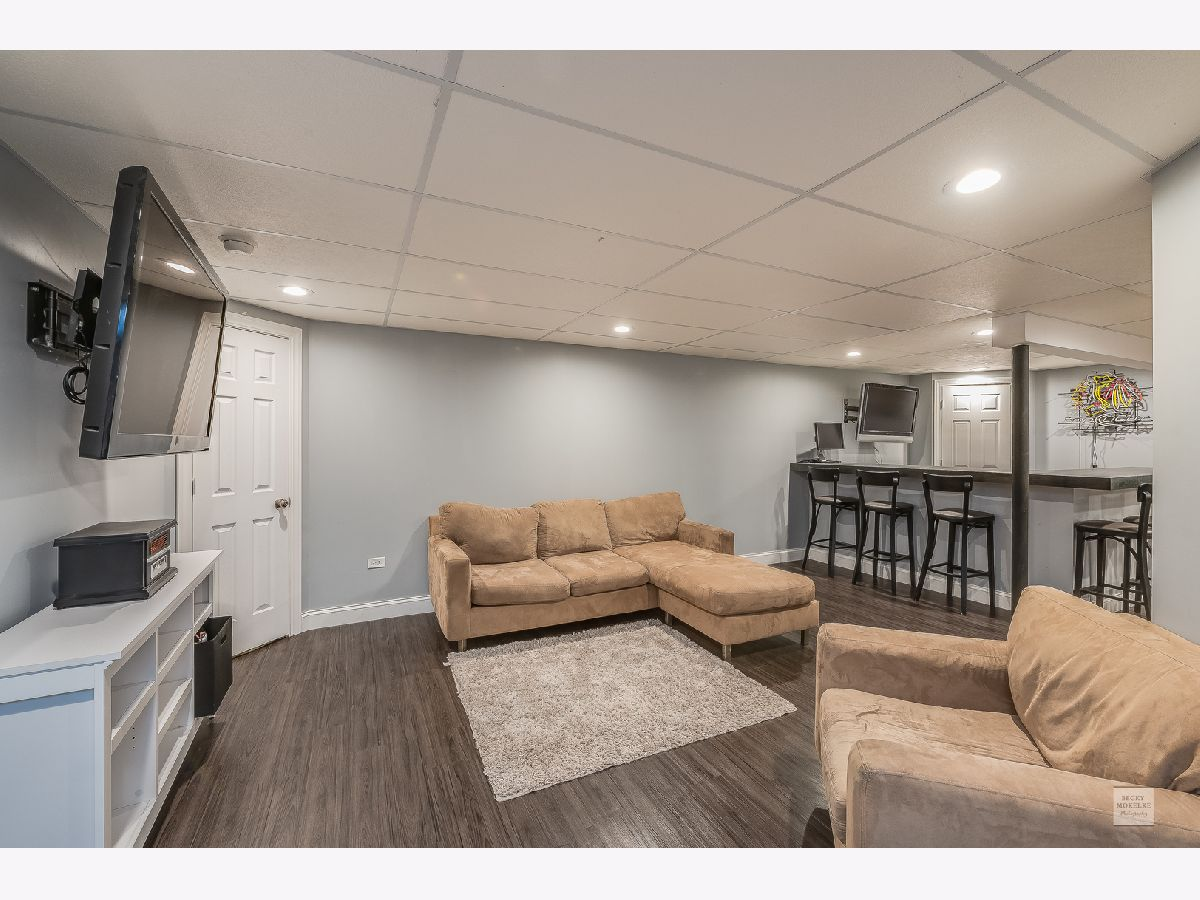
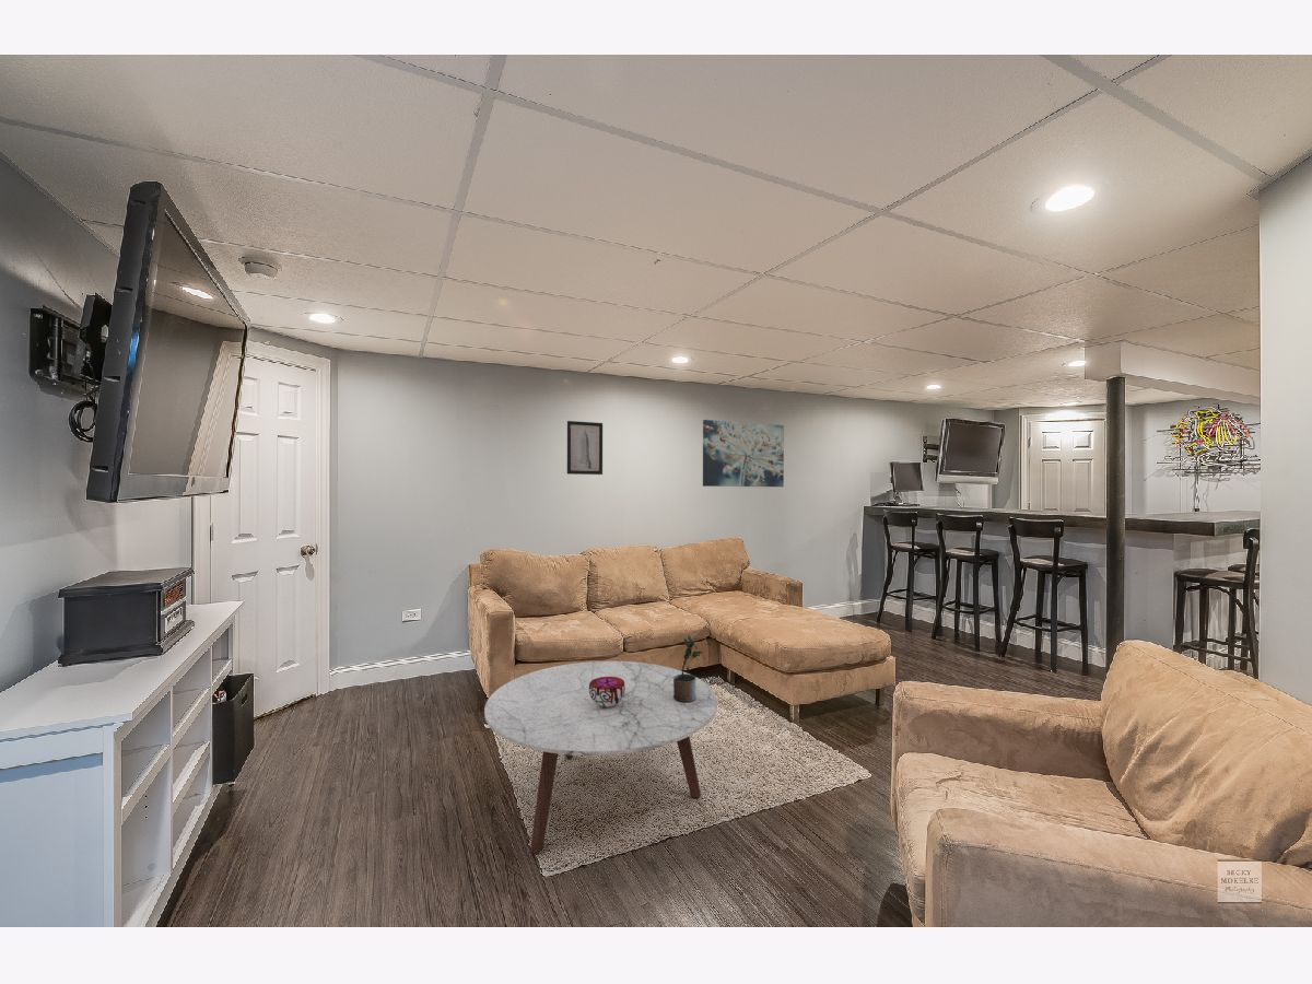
+ potted plant [673,634,704,703]
+ decorative bowl [589,677,625,707]
+ wall art [702,419,785,488]
+ wall art [566,420,604,476]
+ coffee table [483,660,718,855]
